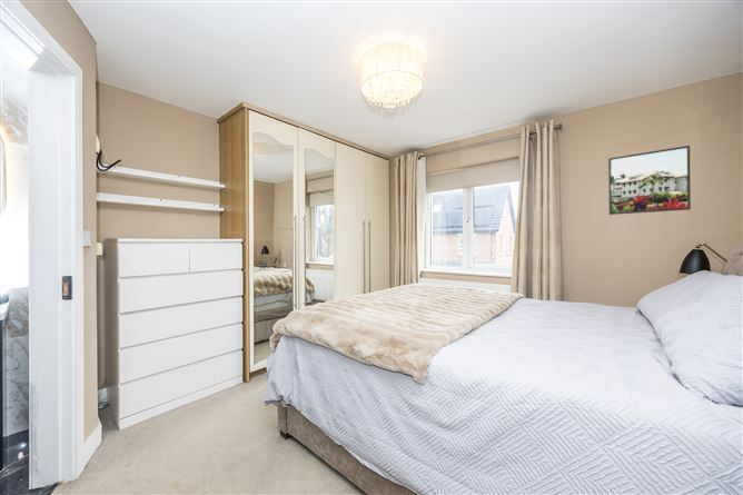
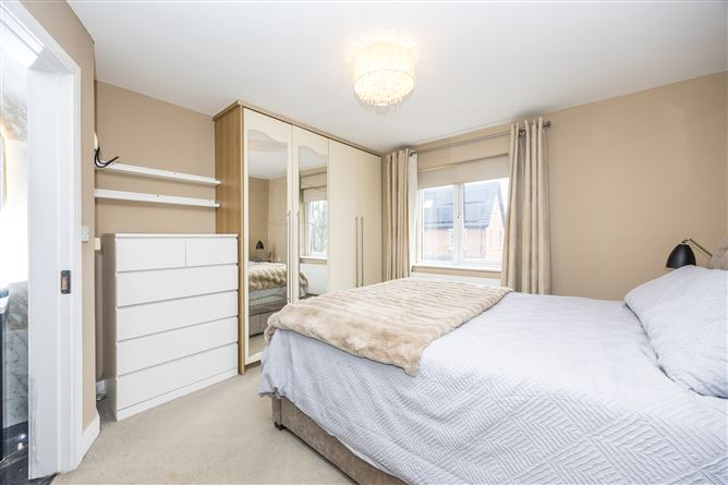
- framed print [607,145,692,216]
